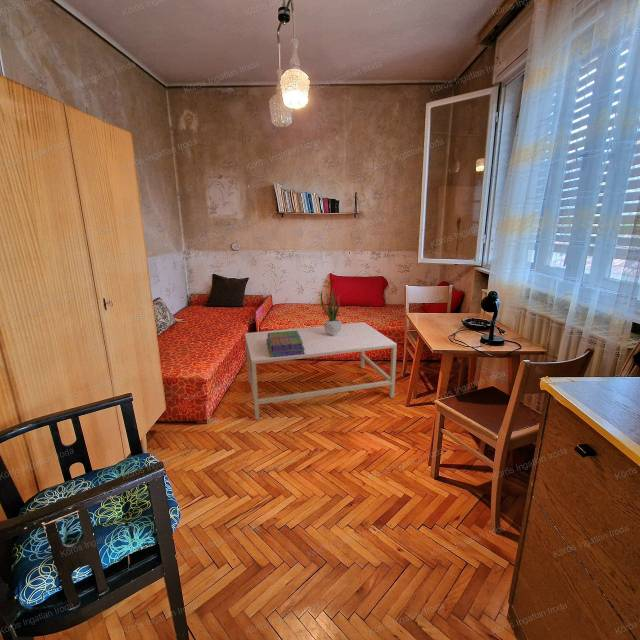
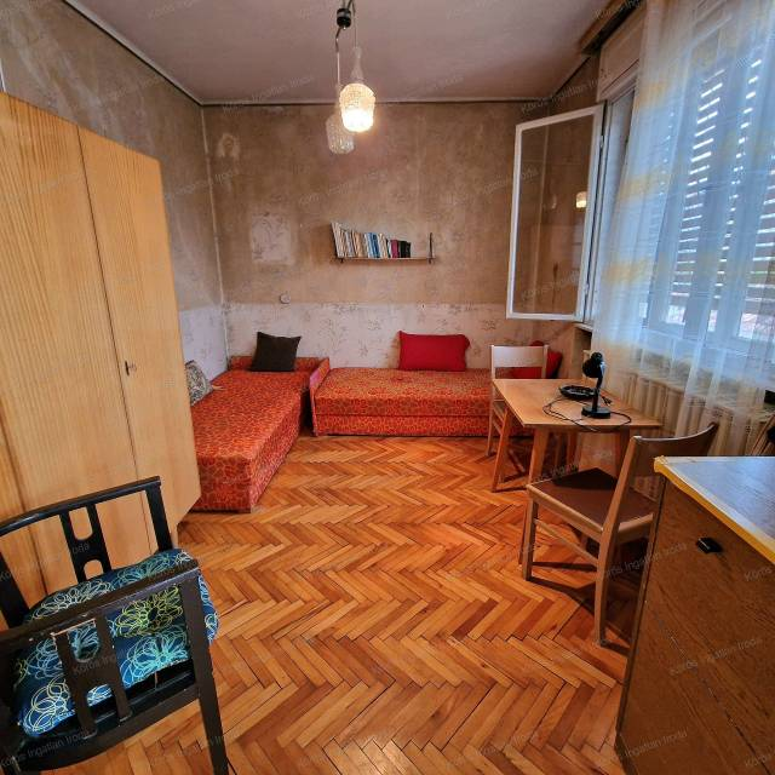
- potted plant [320,286,342,336]
- stack of books [266,331,305,357]
- coffee table [244,321,398,421]
